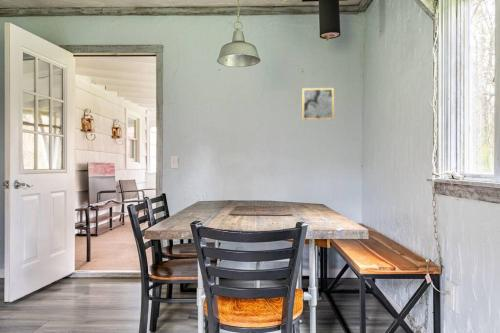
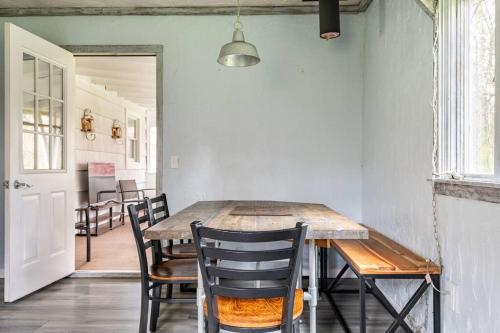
- wall art [301,87,335,121]
